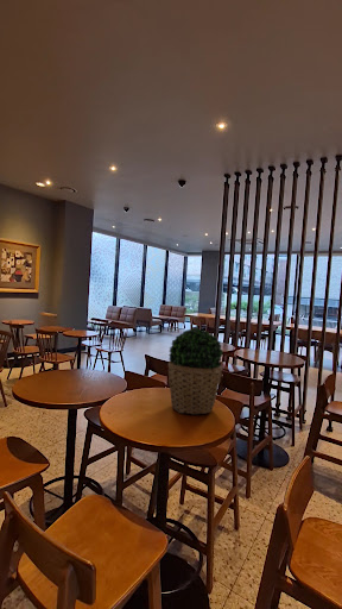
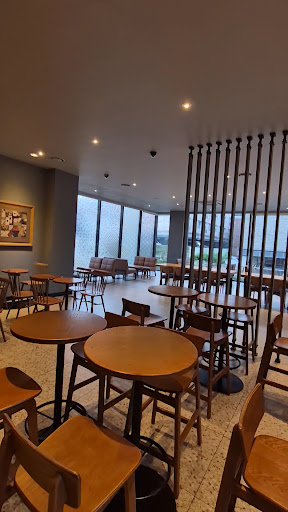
- potted plant [167,327,224,416]
